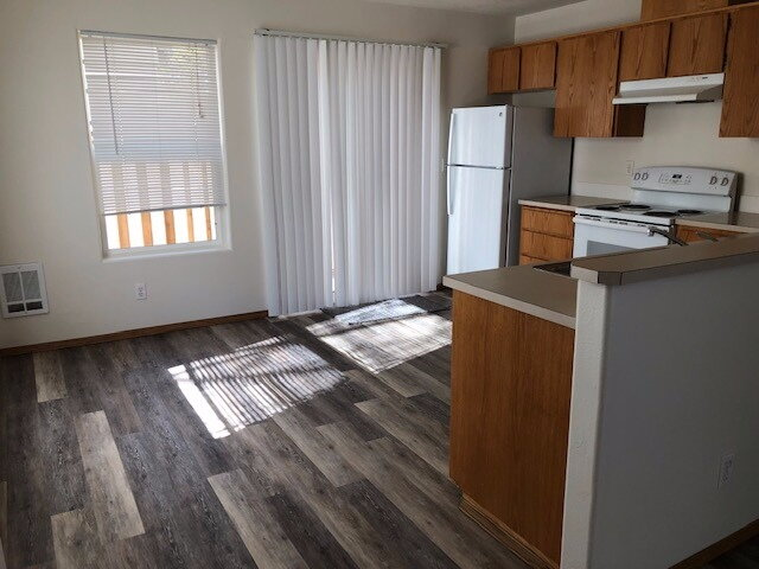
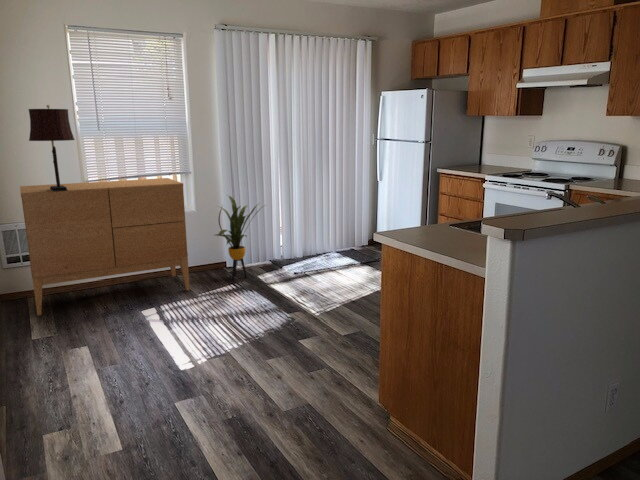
+ house plant [214,195,267,281]
+ table lamp [27,104,76,192]
+ sideboard [19,177,191,316]
